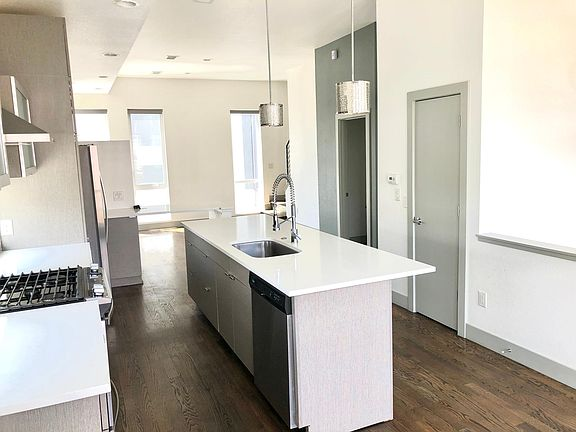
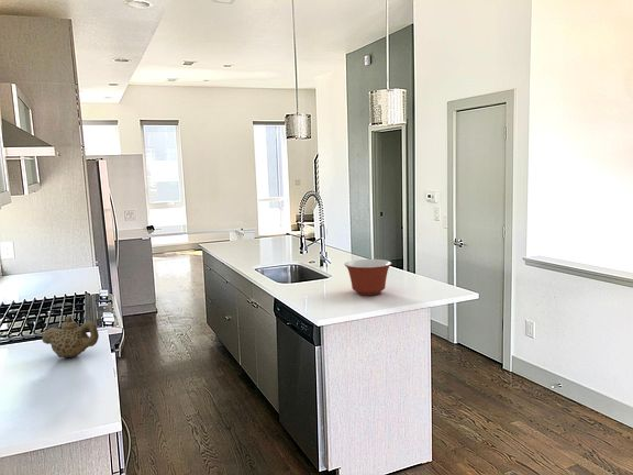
+ teapot [41,314,100,358]
+ mixing bowl [343,258,392,297]
